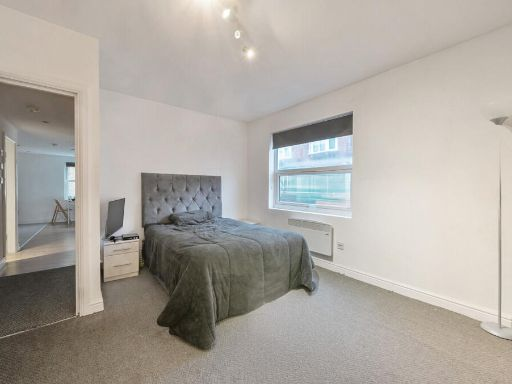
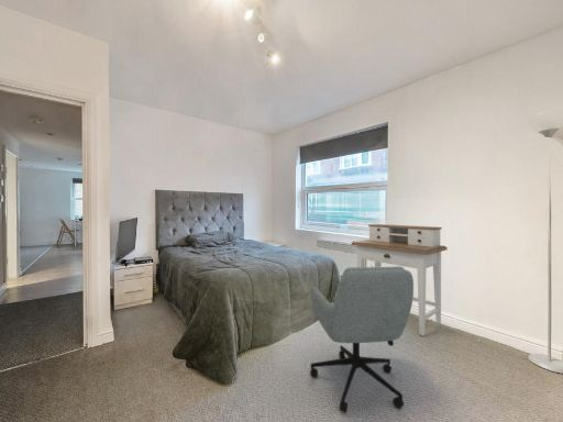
+ office chair [309,265,415,414]
+ desk [351,223,449,336]
